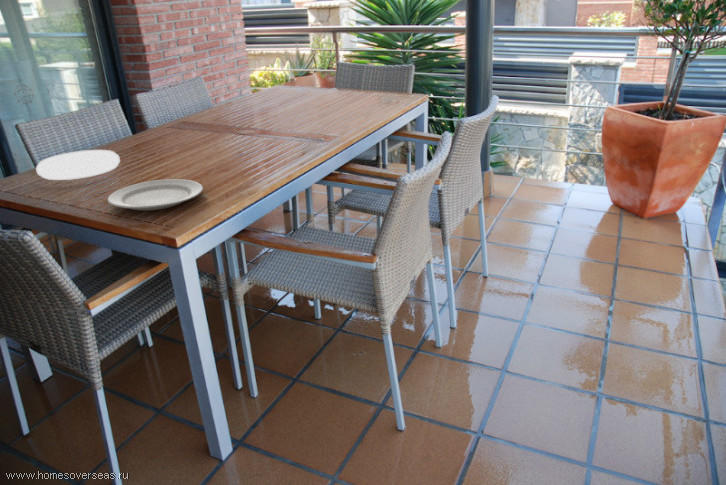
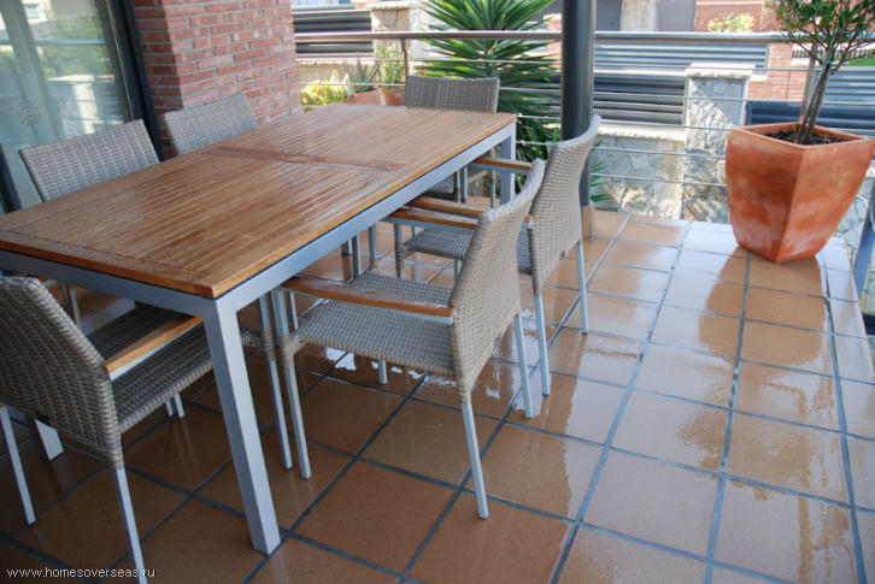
- chinaware [106,178,204,211]
- plate [35,149,121,181]
